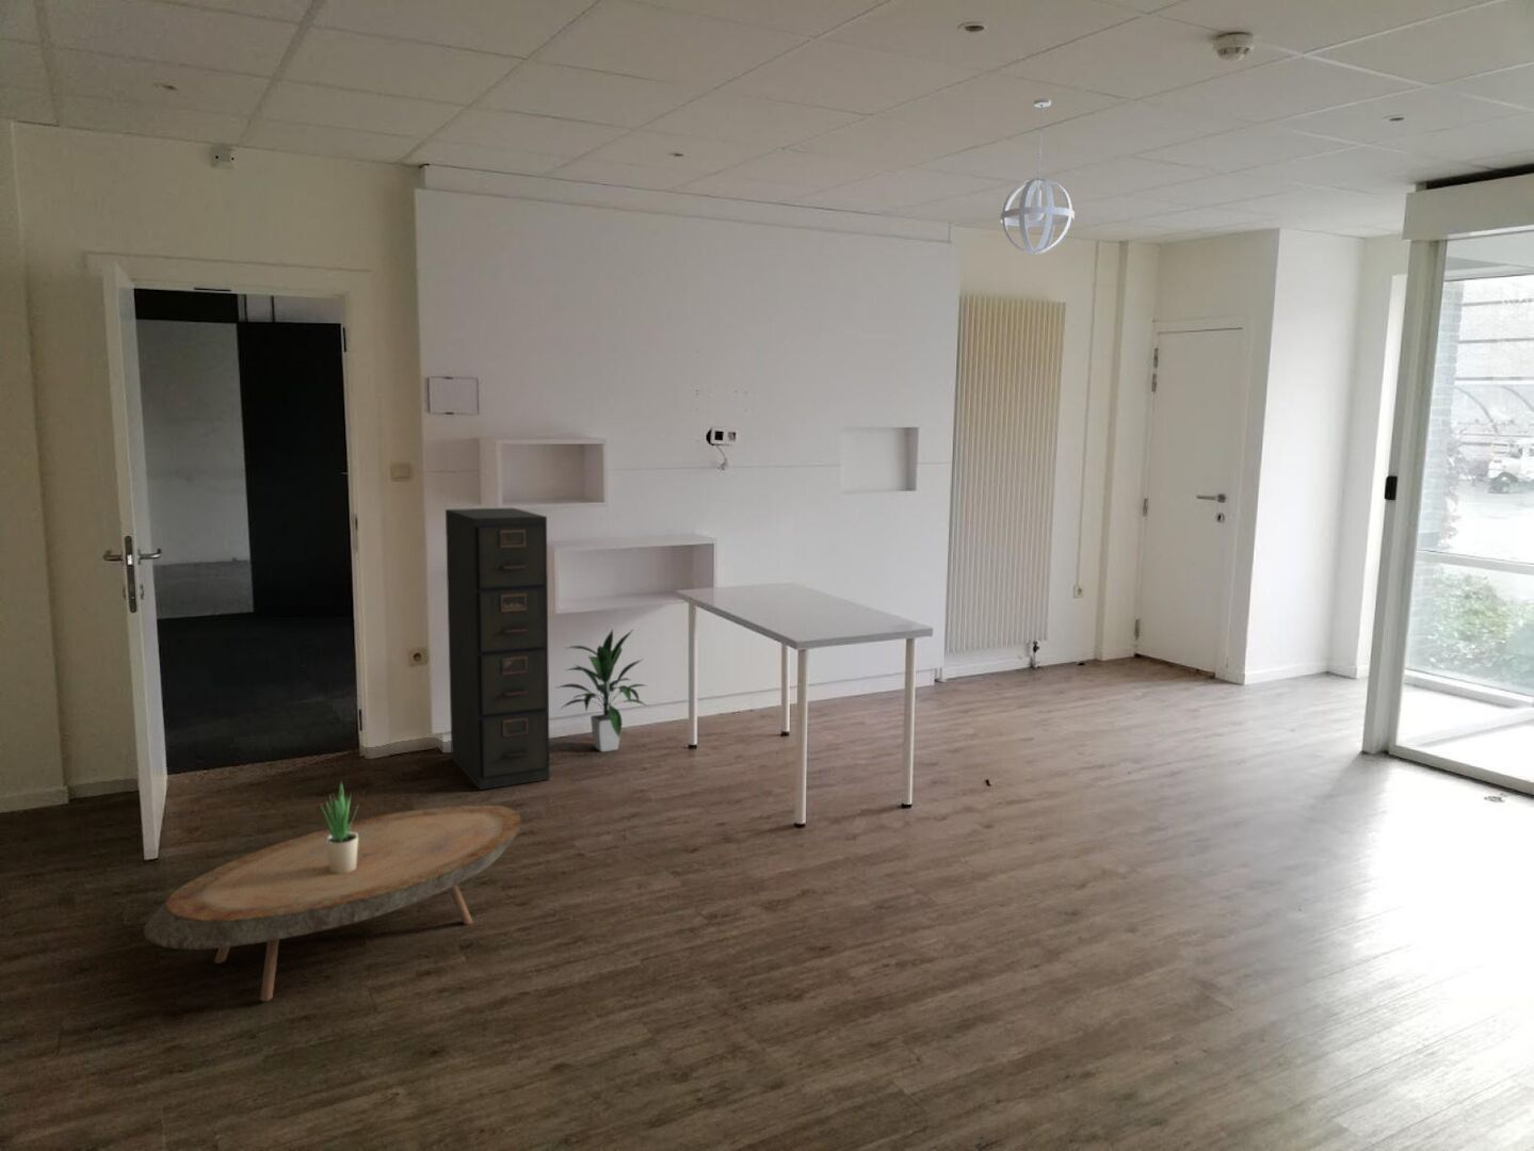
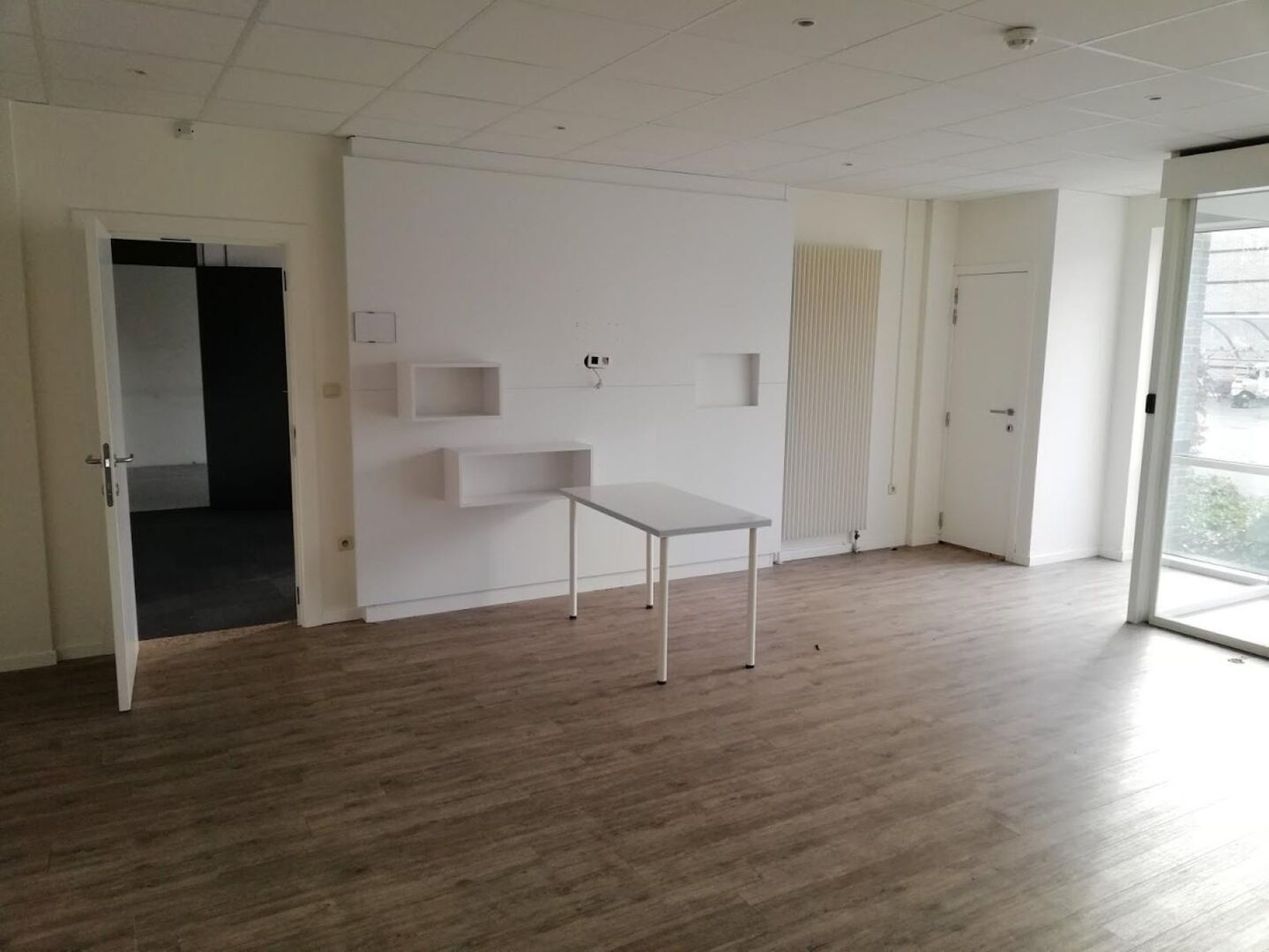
- potted plant [319,780,360,874]
- filing cabinet [445,508,551,791]
- pendant light [998,98,1076,256]
- indoor plant [554,627,649,752]
- coffee table [143,805,522,1002]
